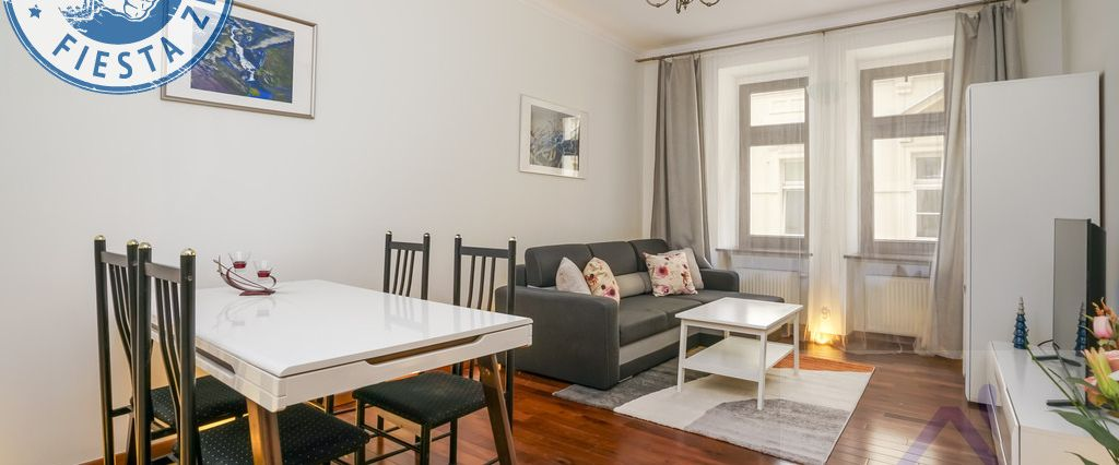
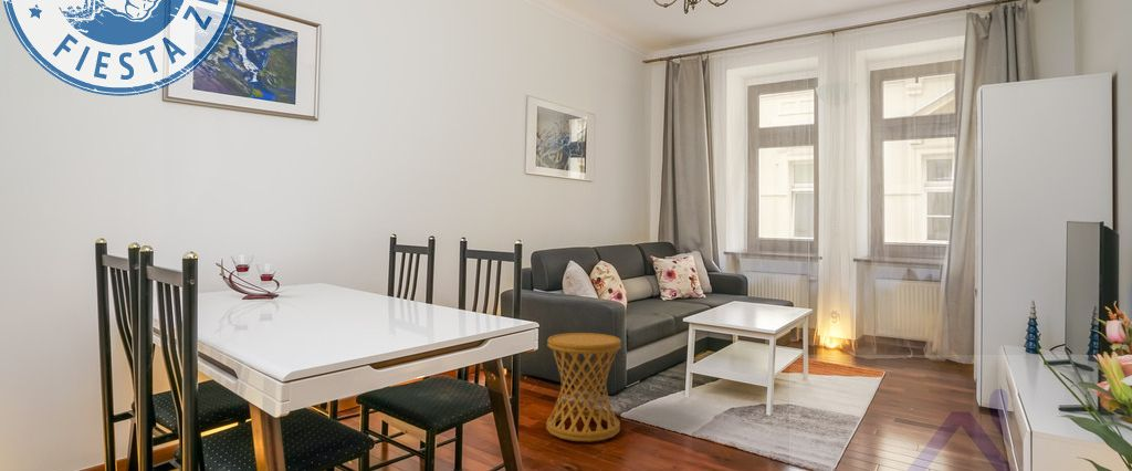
+ side table [545,332,622,442]
